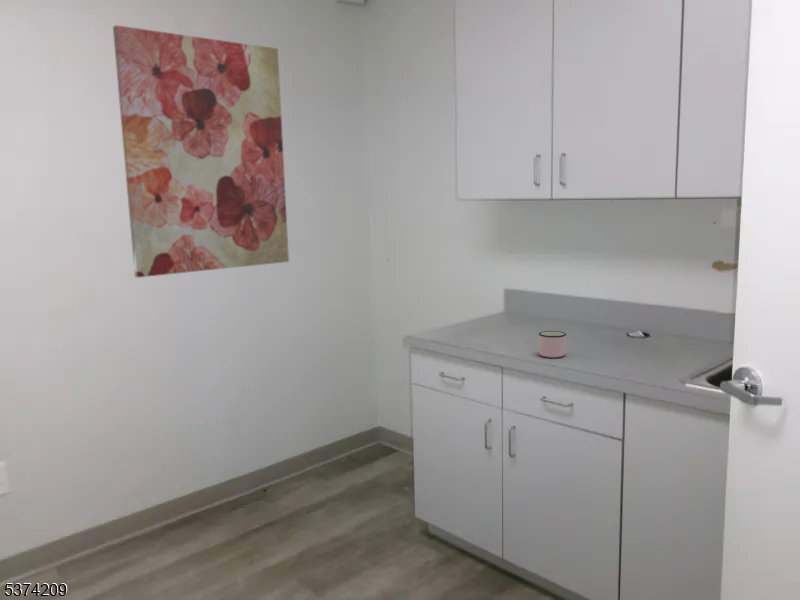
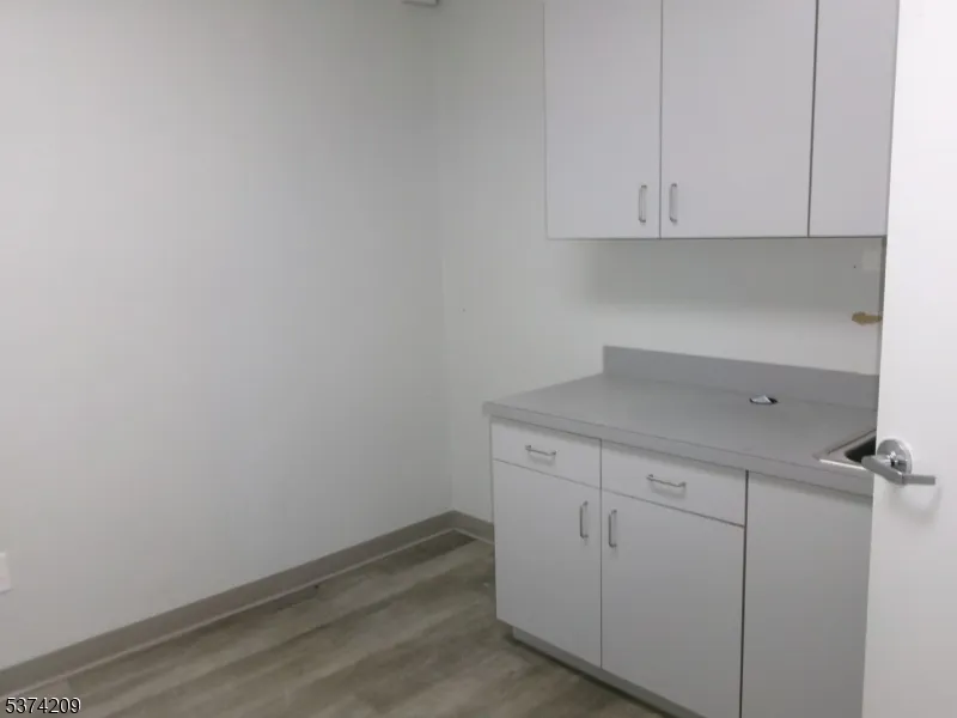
- mug [538,330,567,359]
- wall art [112,24,290,279]
